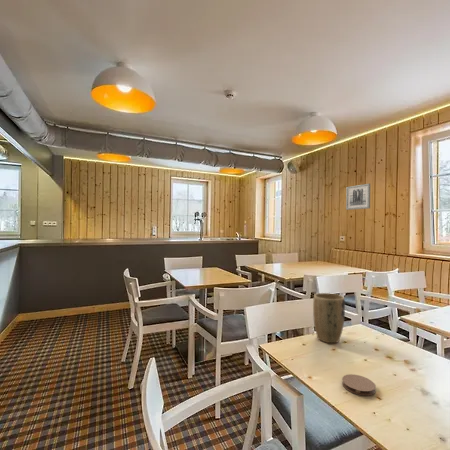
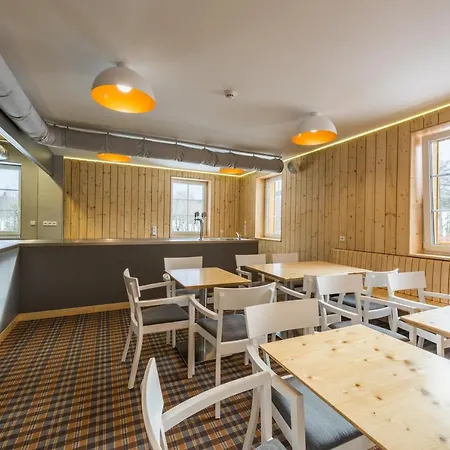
- wall art [345,183,371,211]
- coaster [341,373,377,397]
- plant pot [312,292,346,344]
